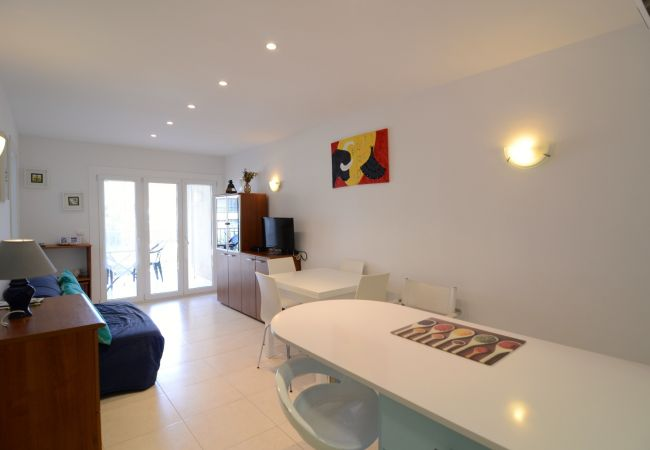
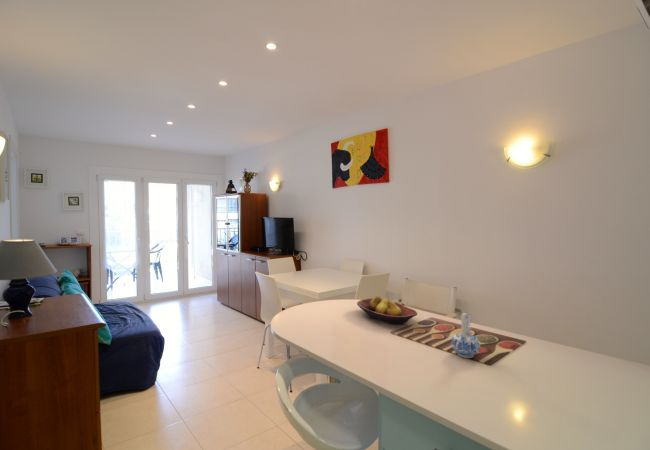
+ ceramic pitcher [450,312,481,359]
+ fruit bowl [356,295,418,326]
